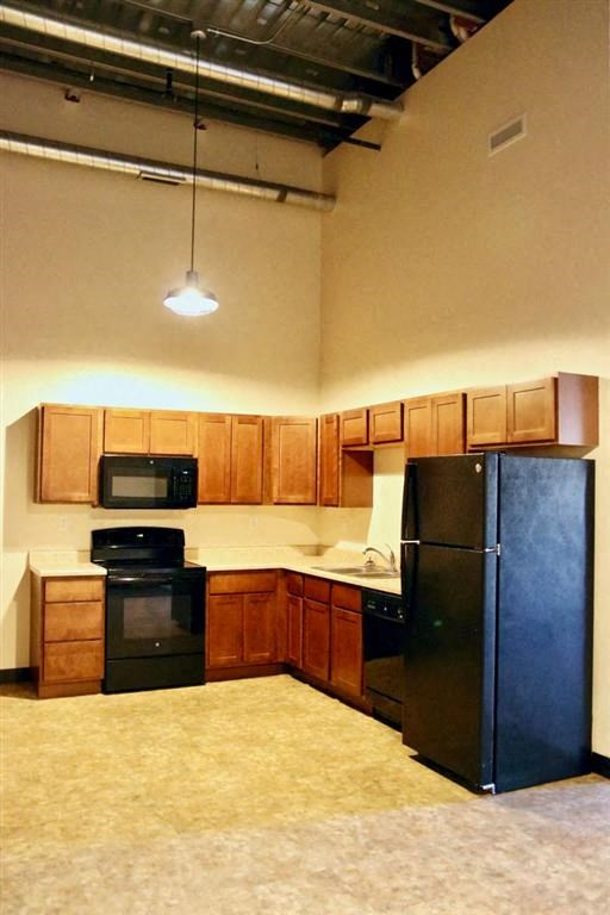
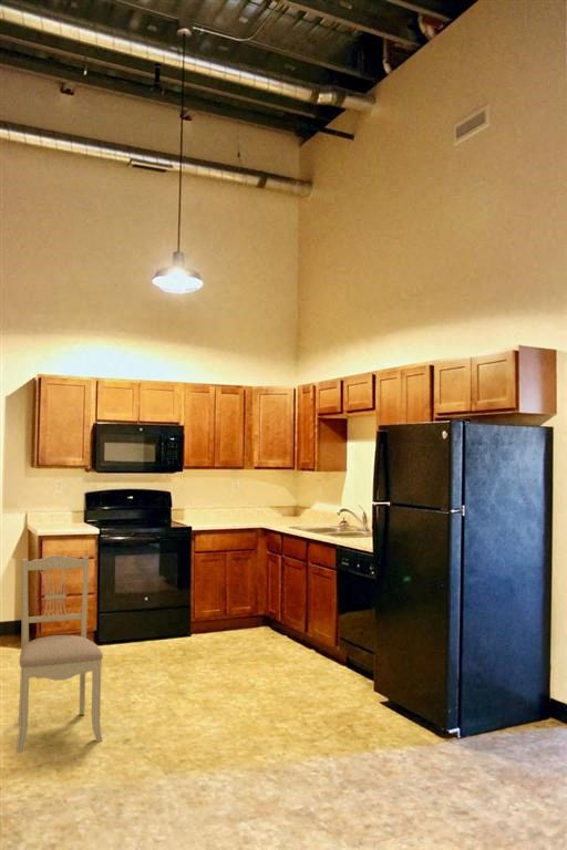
+ dining chair [14,554,104,755]
